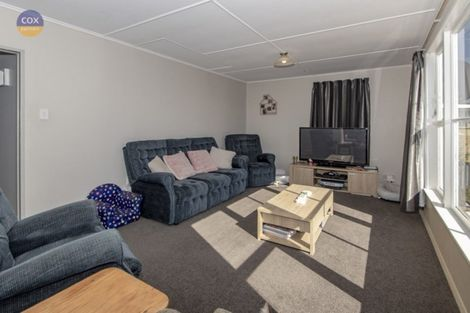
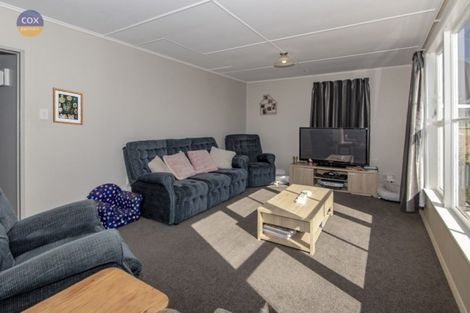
+ wall art [52,86,84,126]
